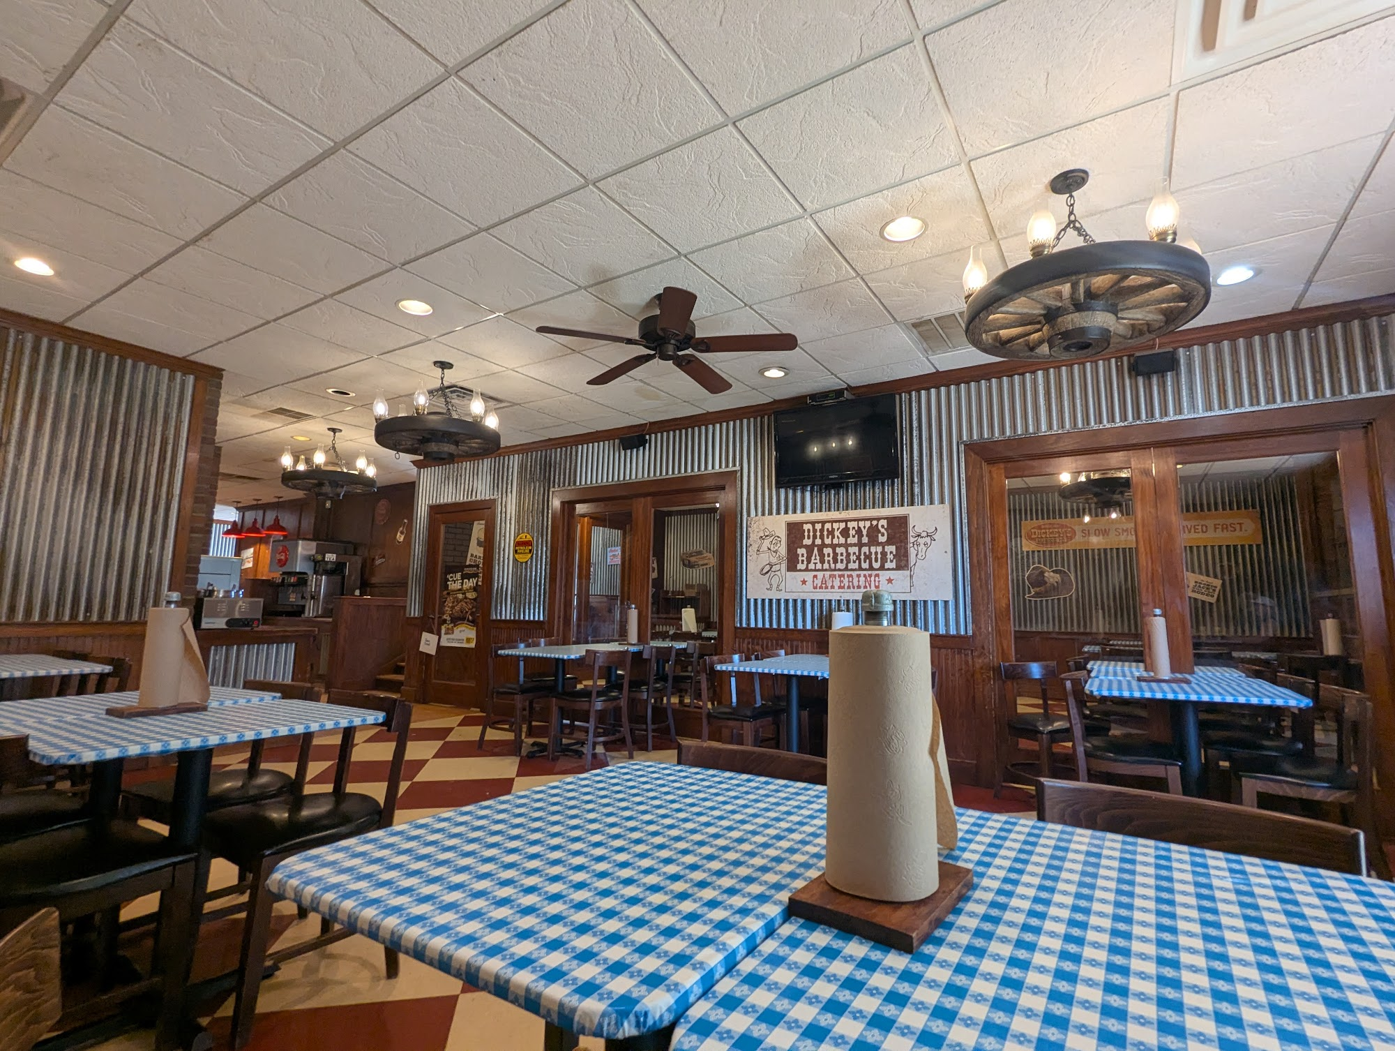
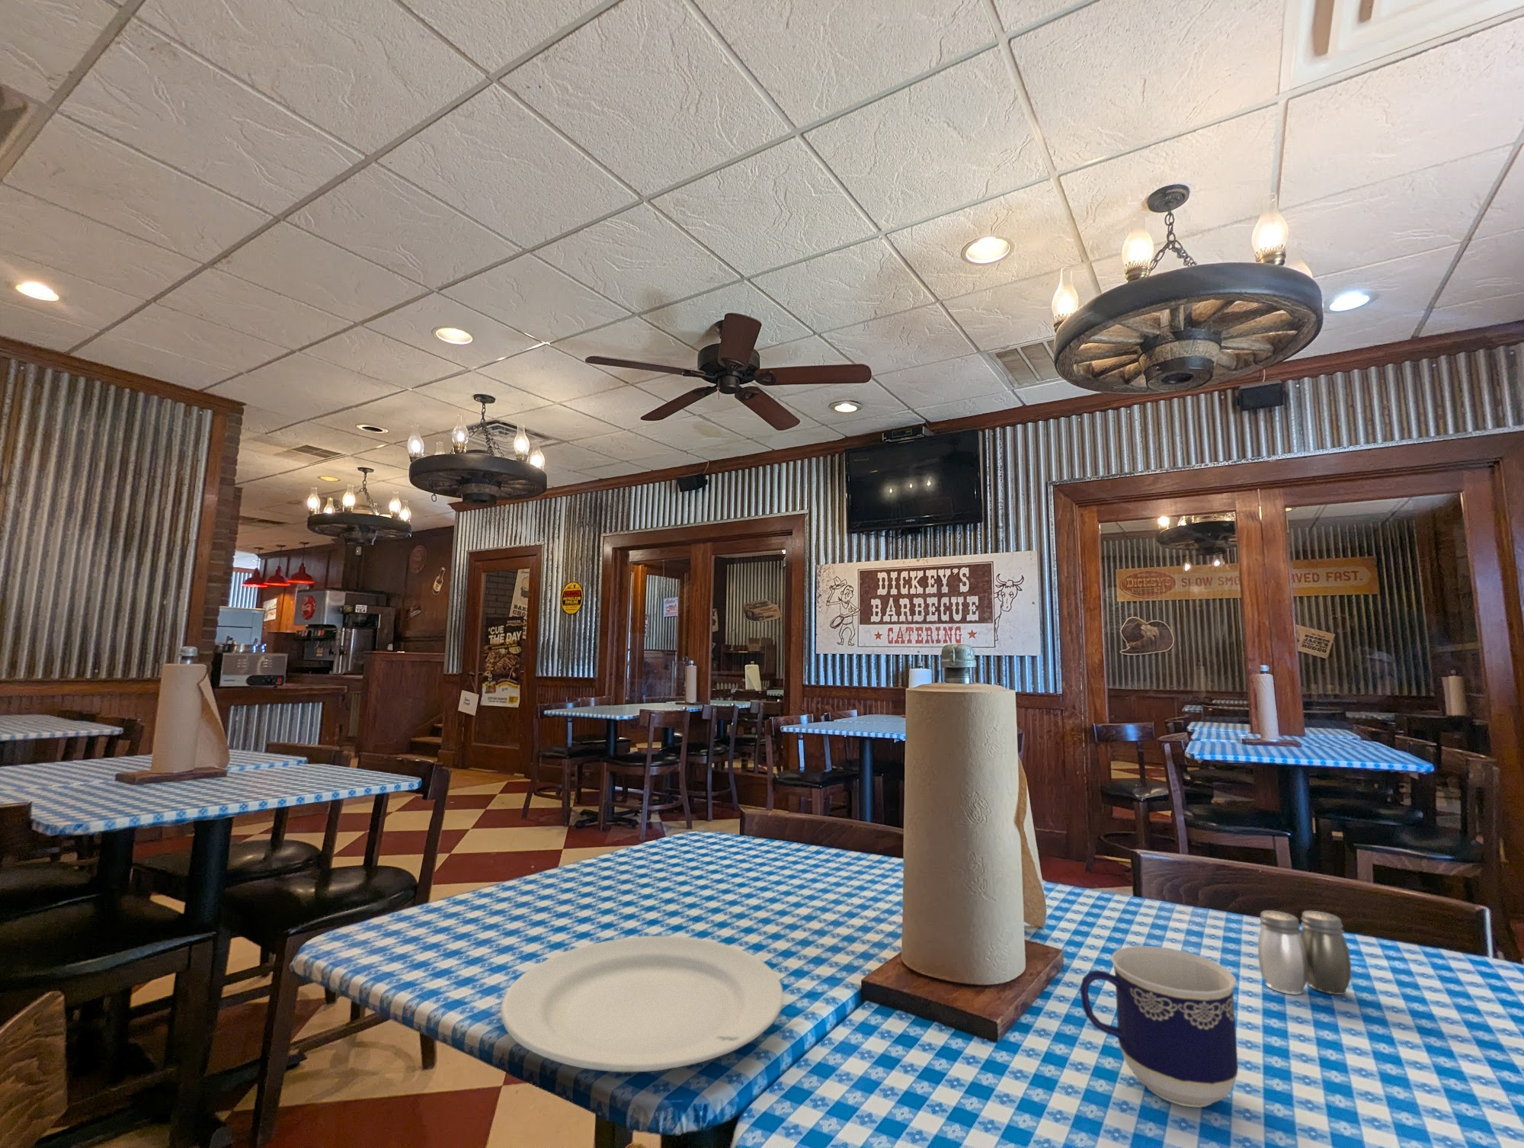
+ salt and pepper shaker [1258,909,1352,996]
+ chinaware [500,936,784,1072]
+ cup [1079,945,1239,1108]
